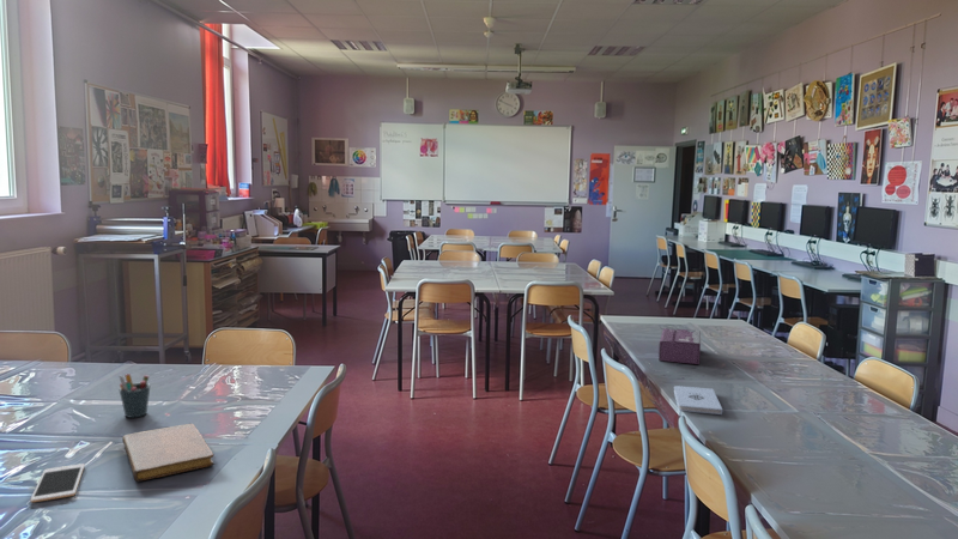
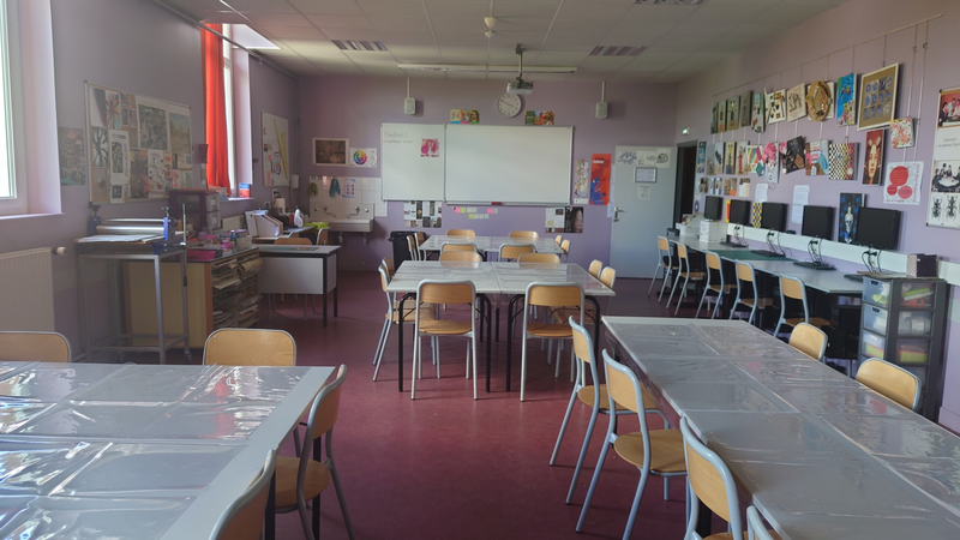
- tissue box [657,327,702,365]
- notepad [673,384,723,416]
- notebook [121,423,216,483]
- cell phone [29,462,86,503]
- pen holder [117,373,151,419]
